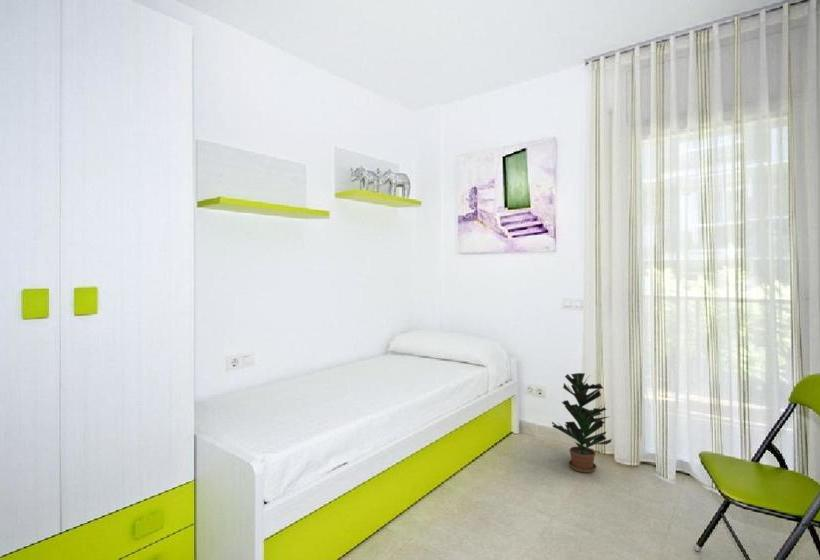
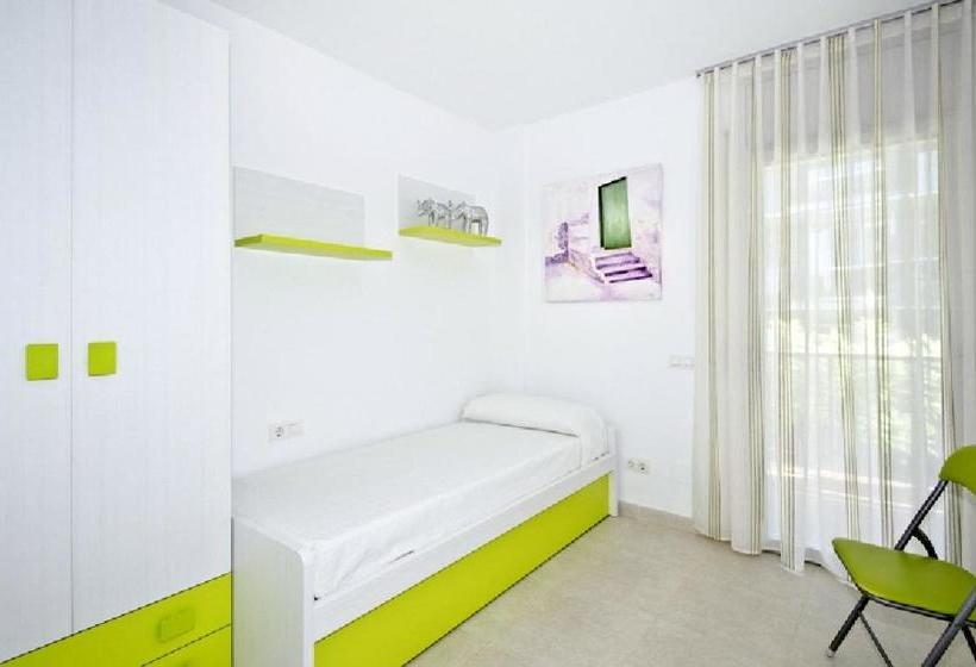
- potted plant [551,372,613,474]
